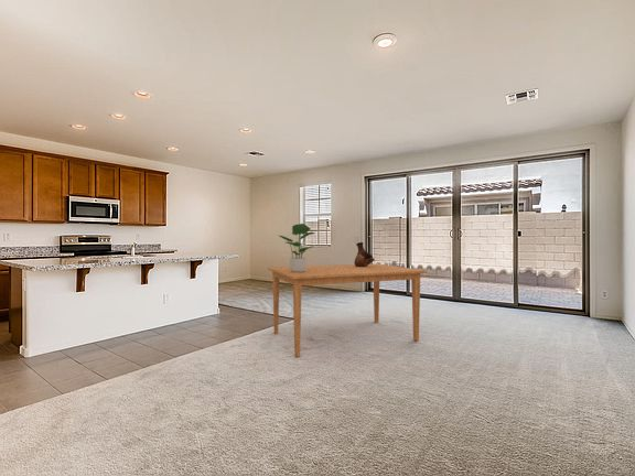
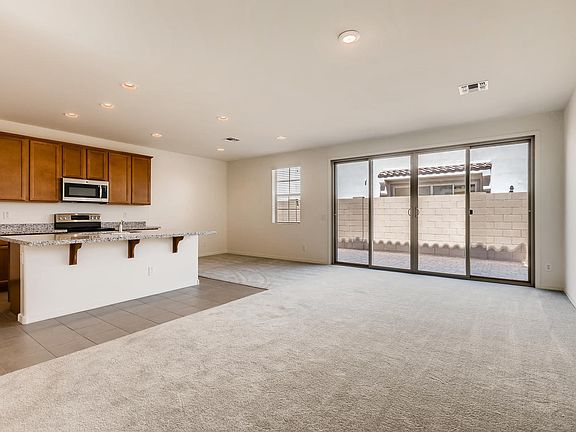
- potted plant [278,223,315,272]
- dining table [267,263,428,358]
- ceramic vessel [353,241,376,267]
